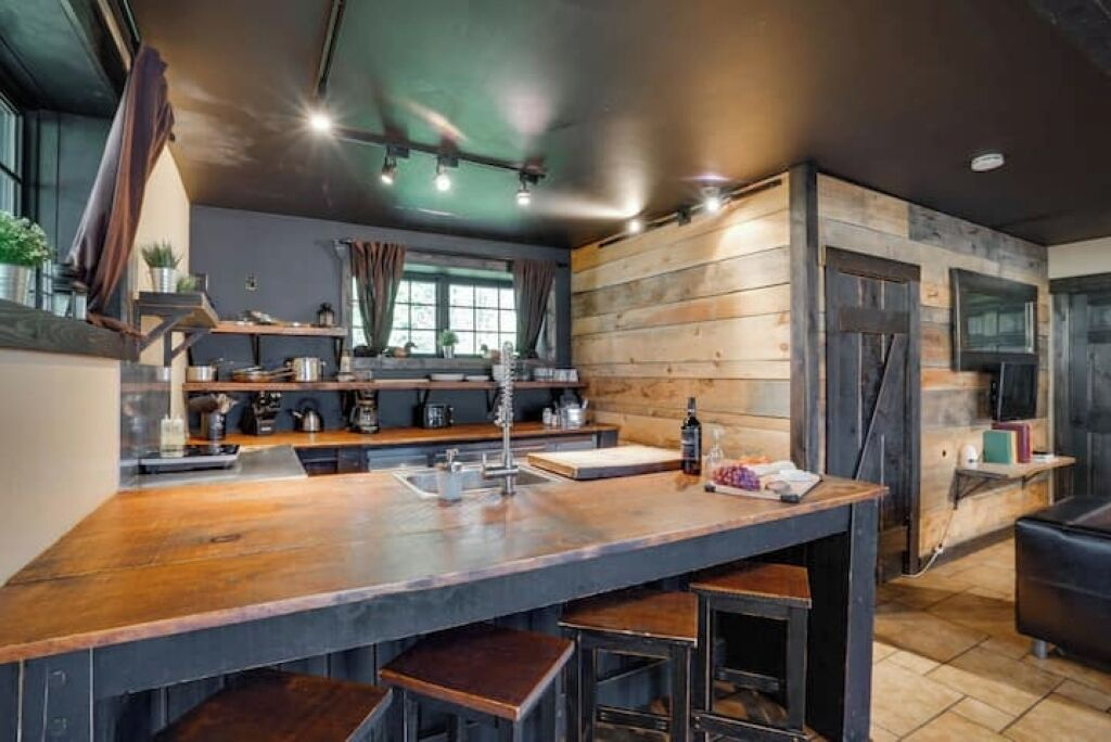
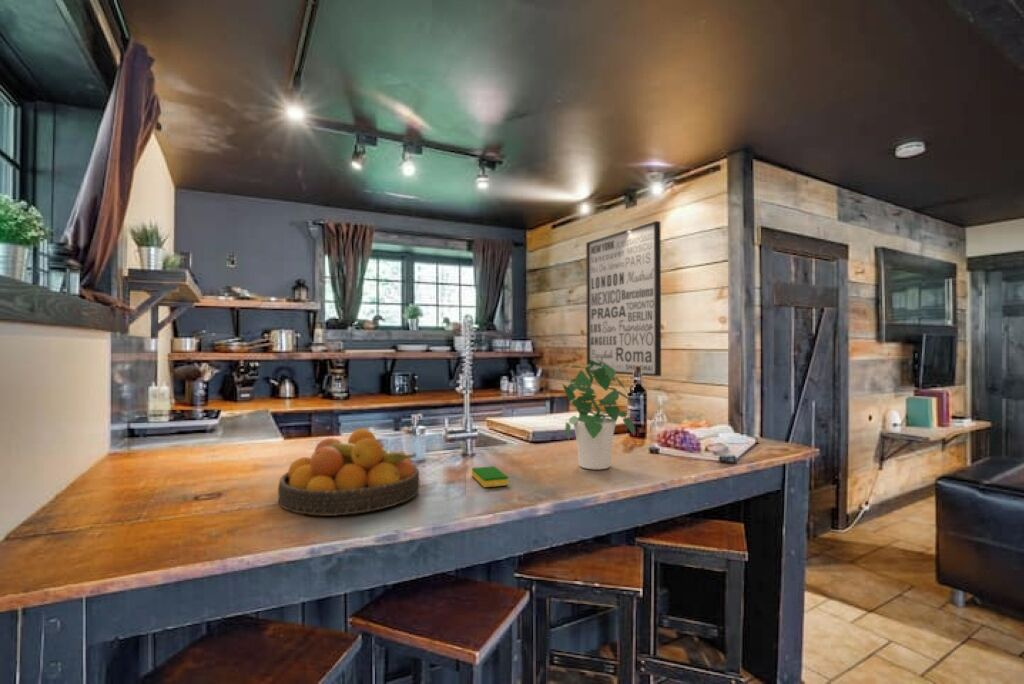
+ wall art [585,220,662,377]
+ fruit bowl [277,428,421,517]
+ potted plant [550,359,635,470]
+ dish sponge [471,465,509,488]
